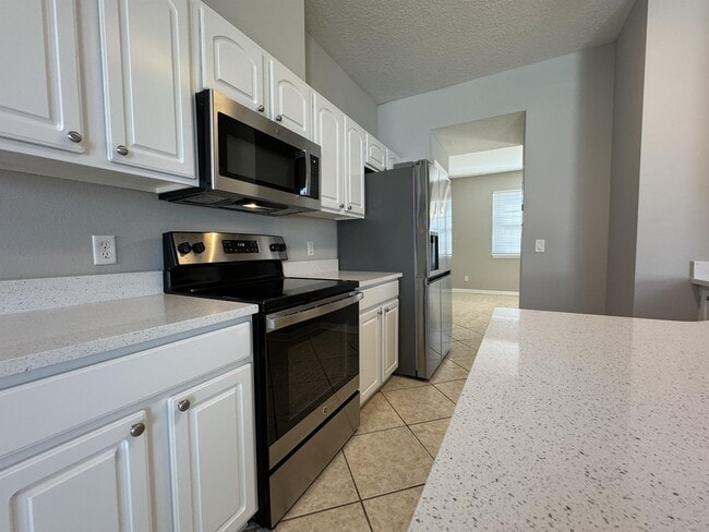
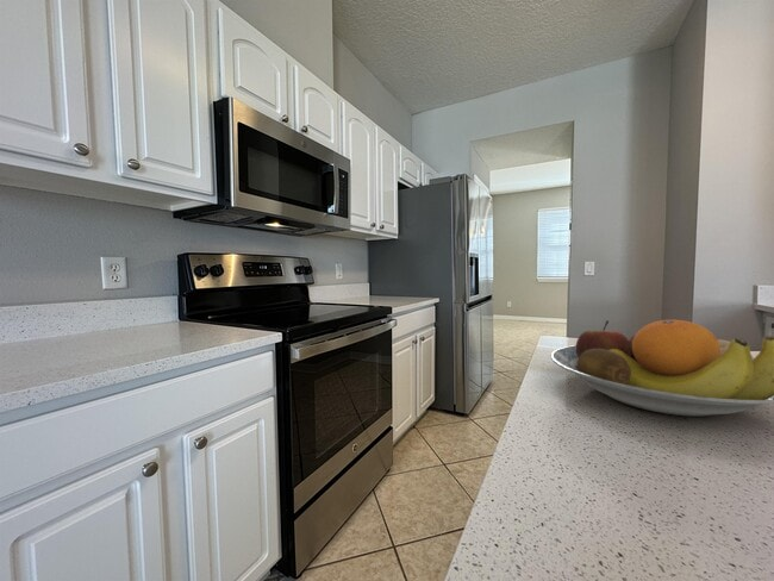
+ fruit bowl [550,318,774,418]
